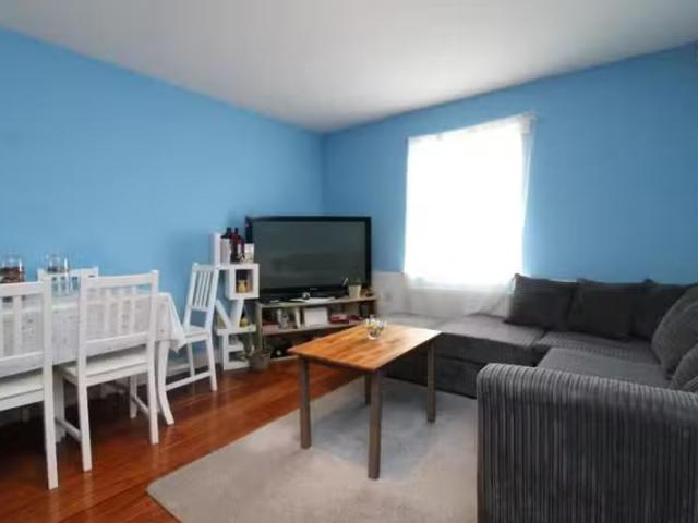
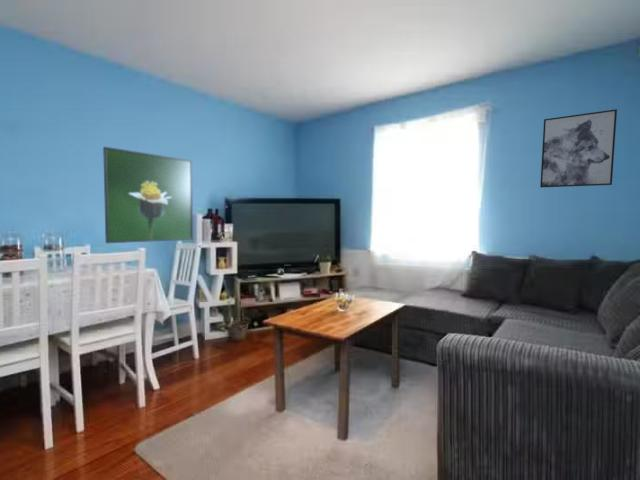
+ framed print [102,146,194,244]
+ wall art [539,108,618,189]
